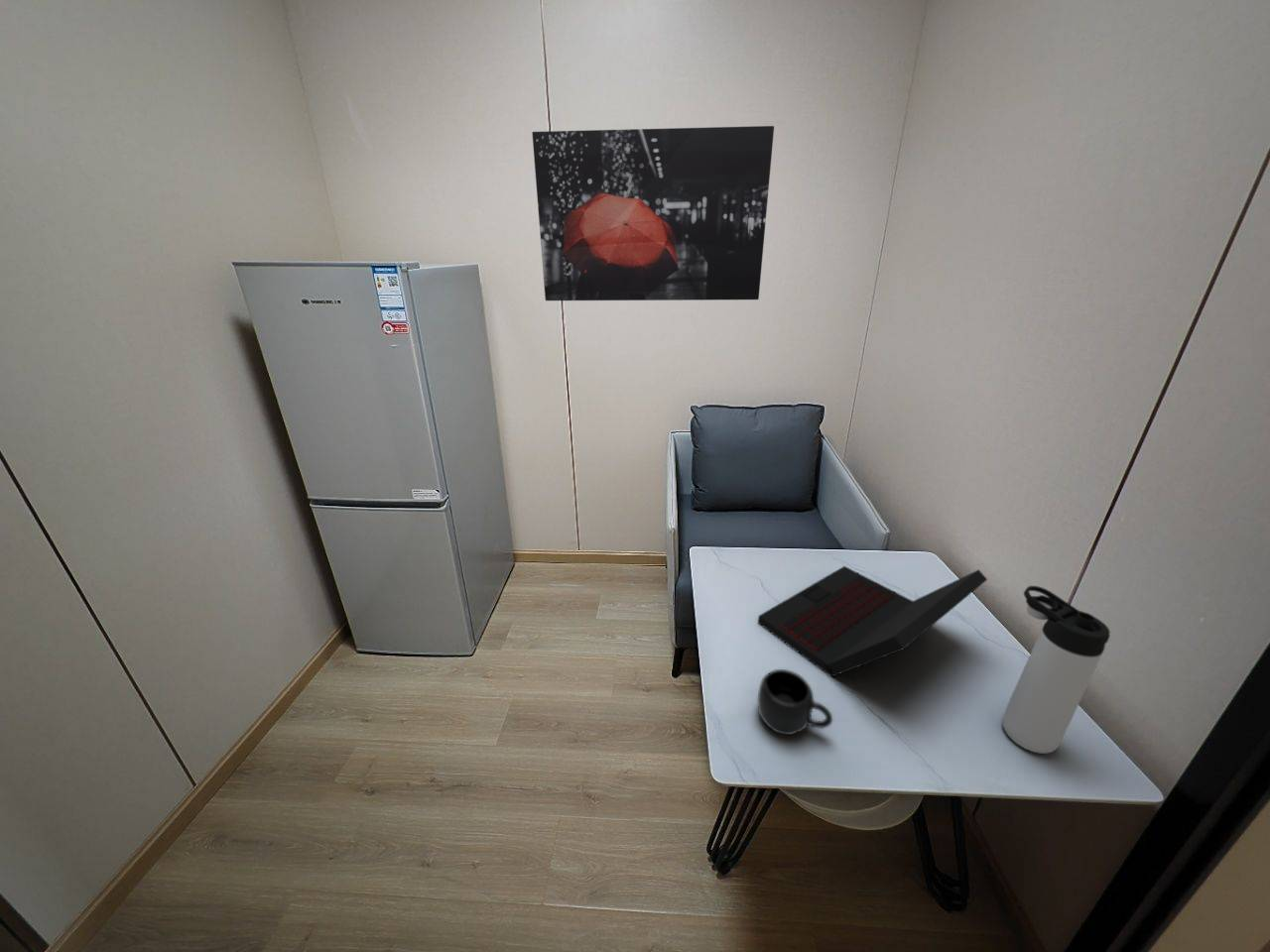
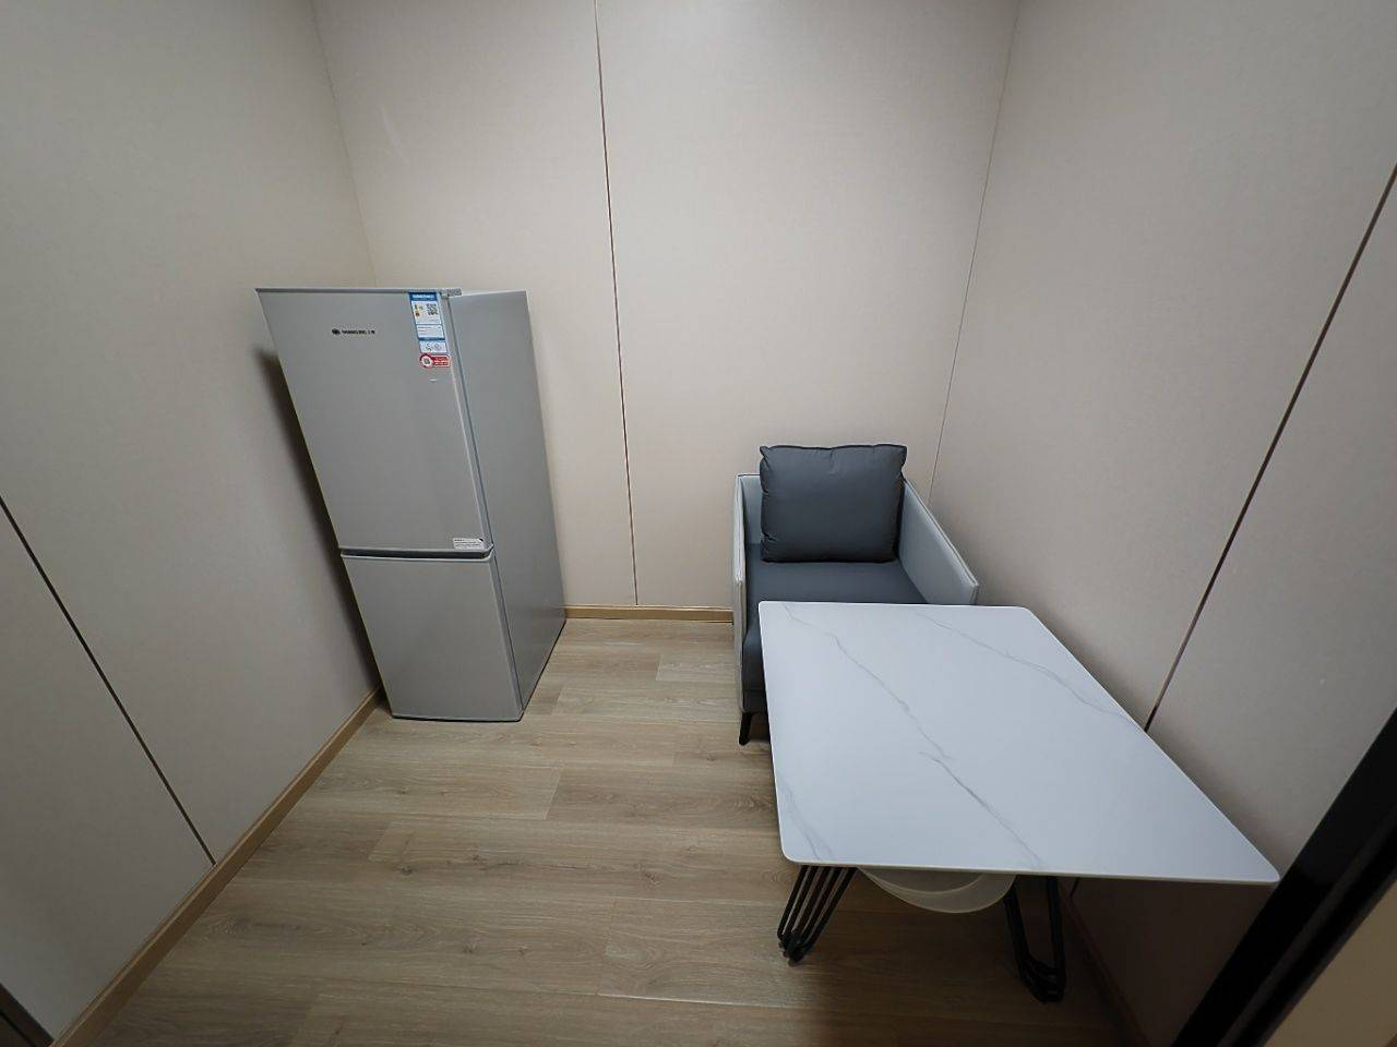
- wall art [531,125,775,301]
- mug [756,668,833,736]
- thermos bottle [1001,585,1111,755]
- laptop [757,565,988,678]
